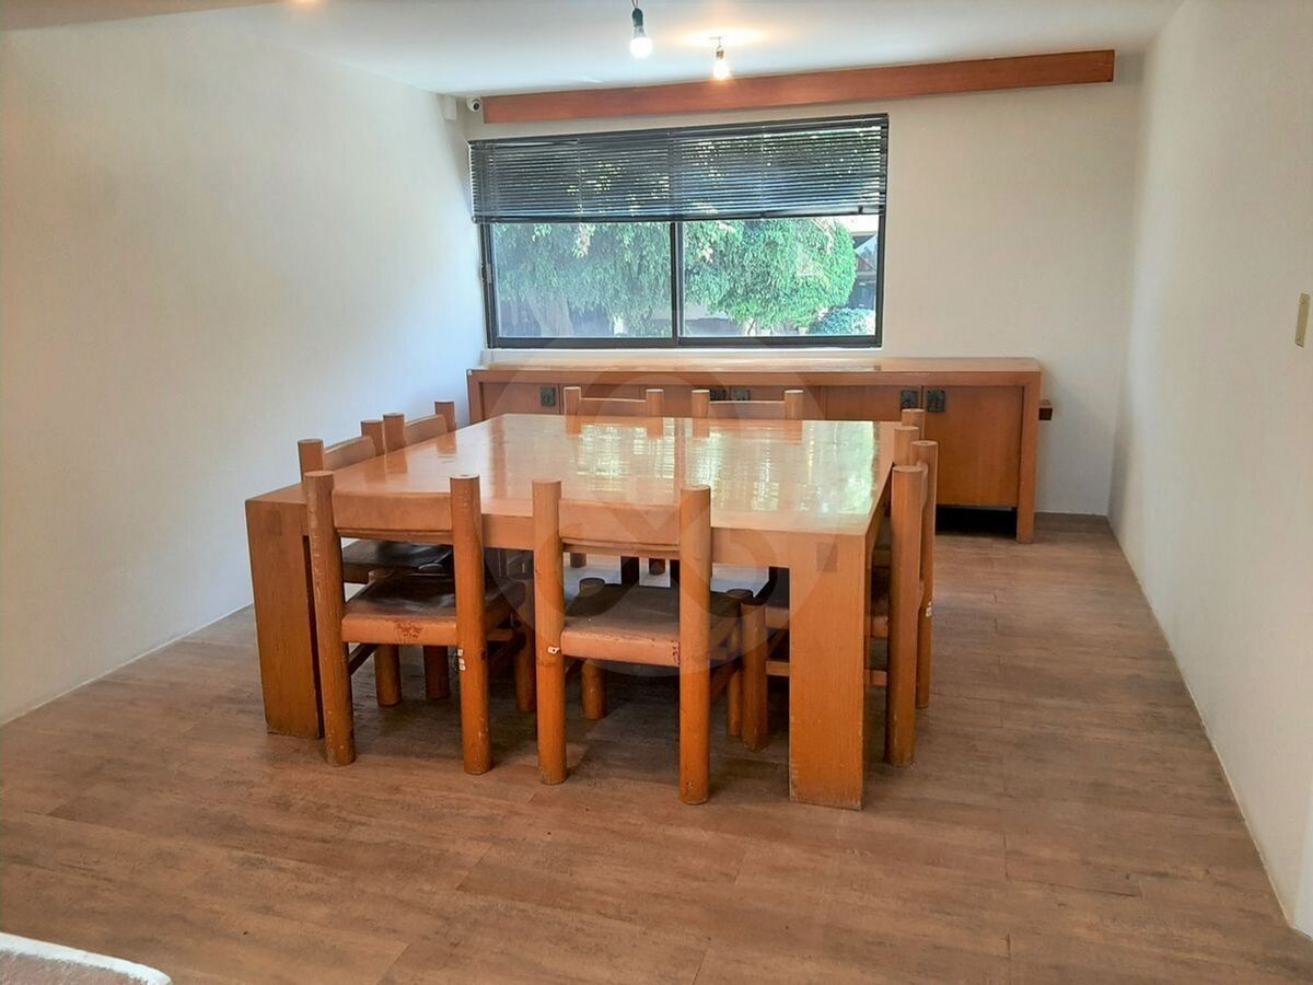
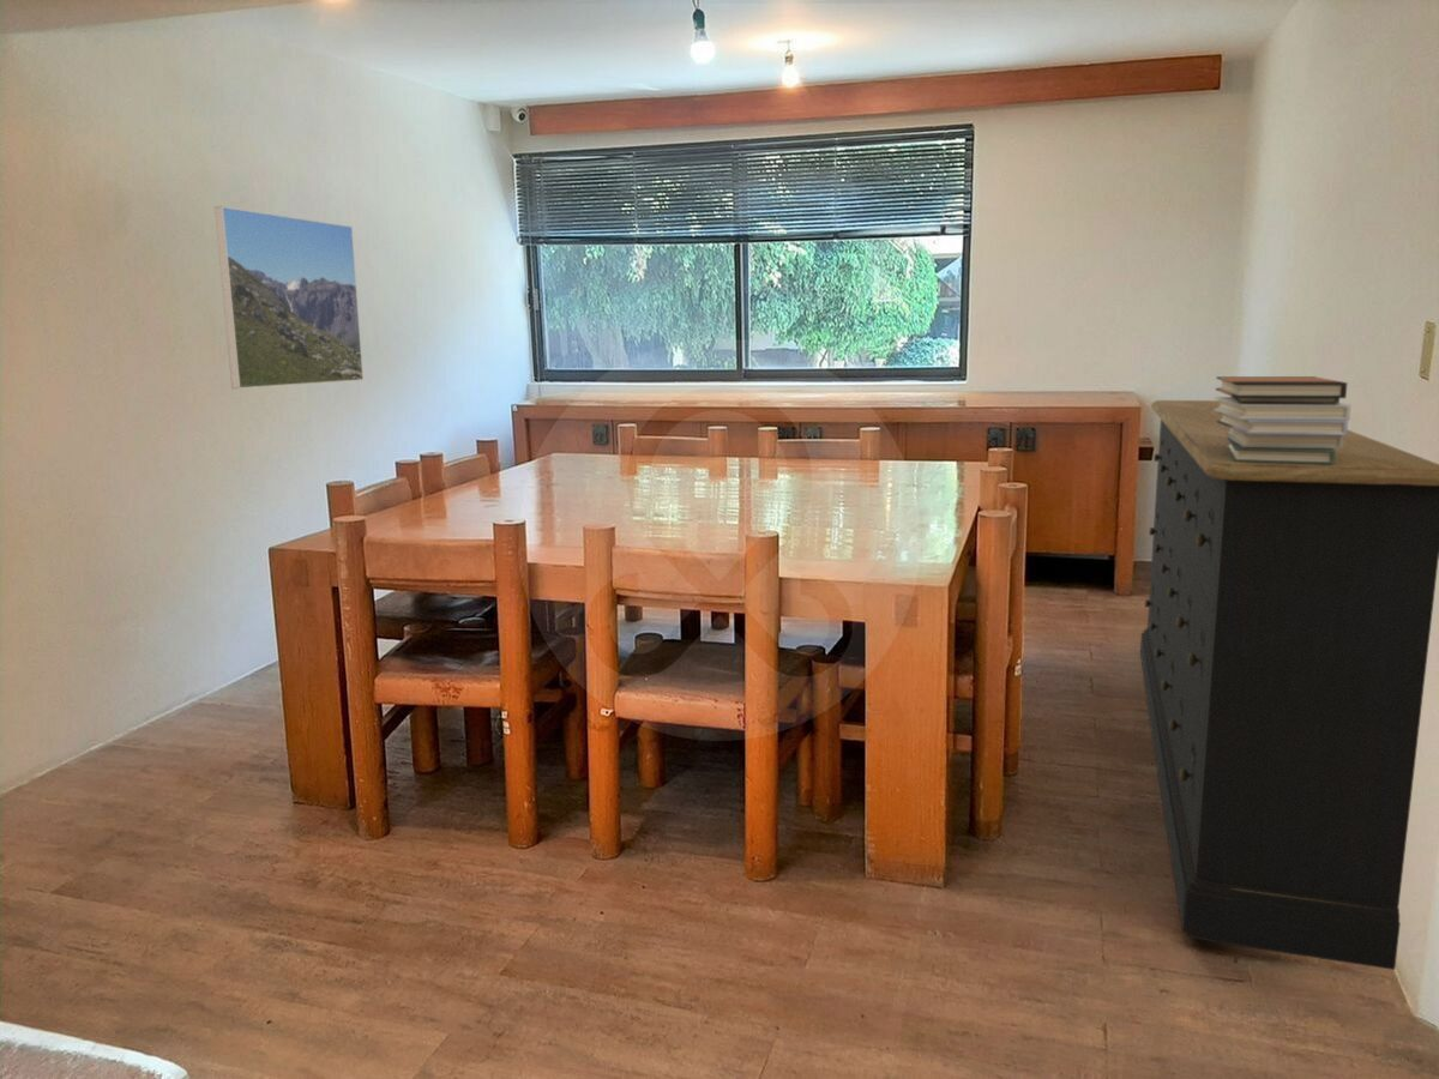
+ storage cabinet [1139,399,1439,971]
+ book stack [1214,375,1353,464]
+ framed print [213,205,365,390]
